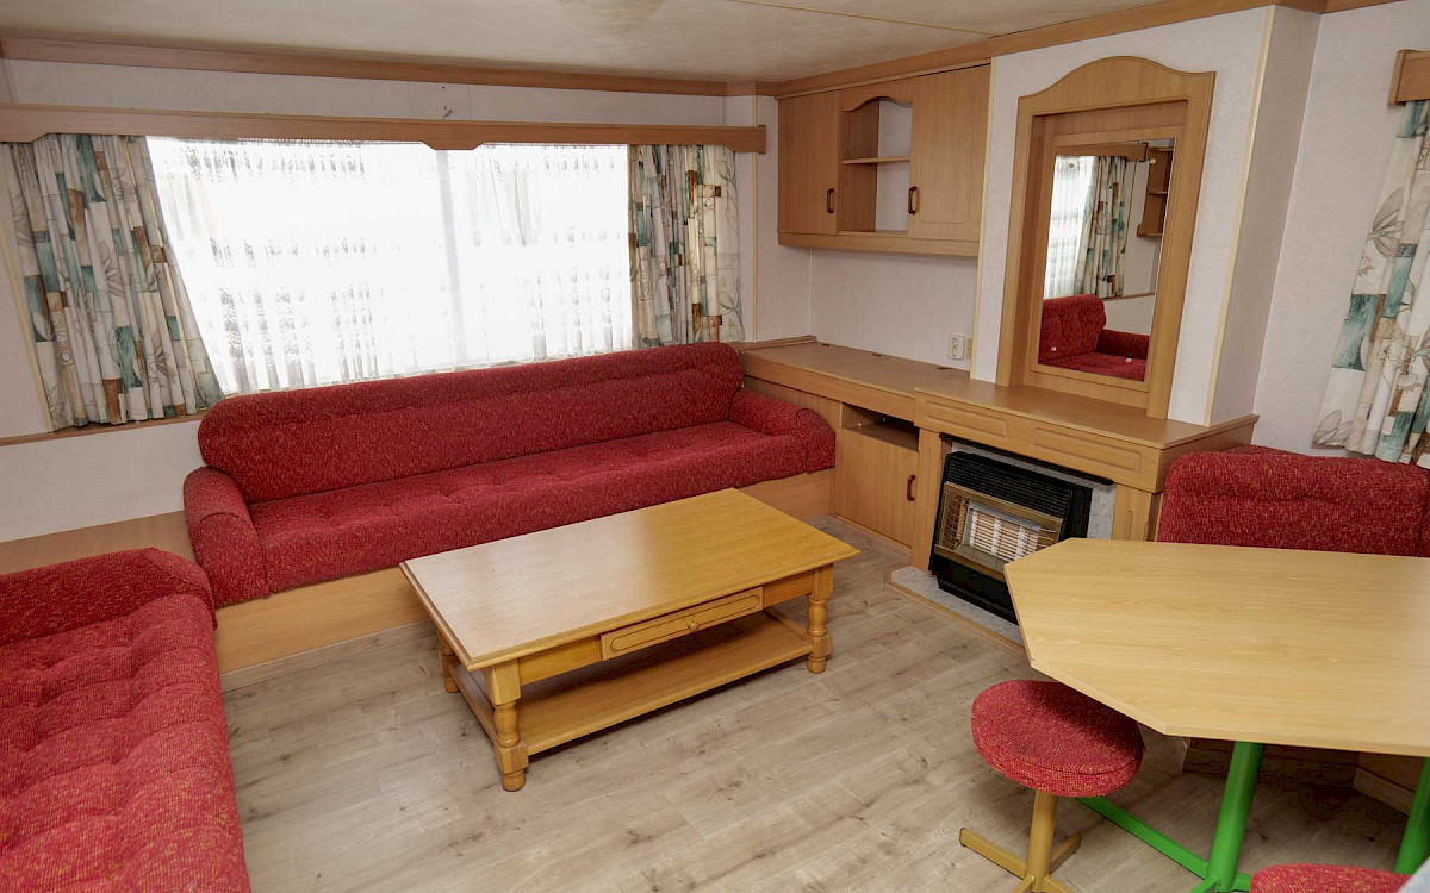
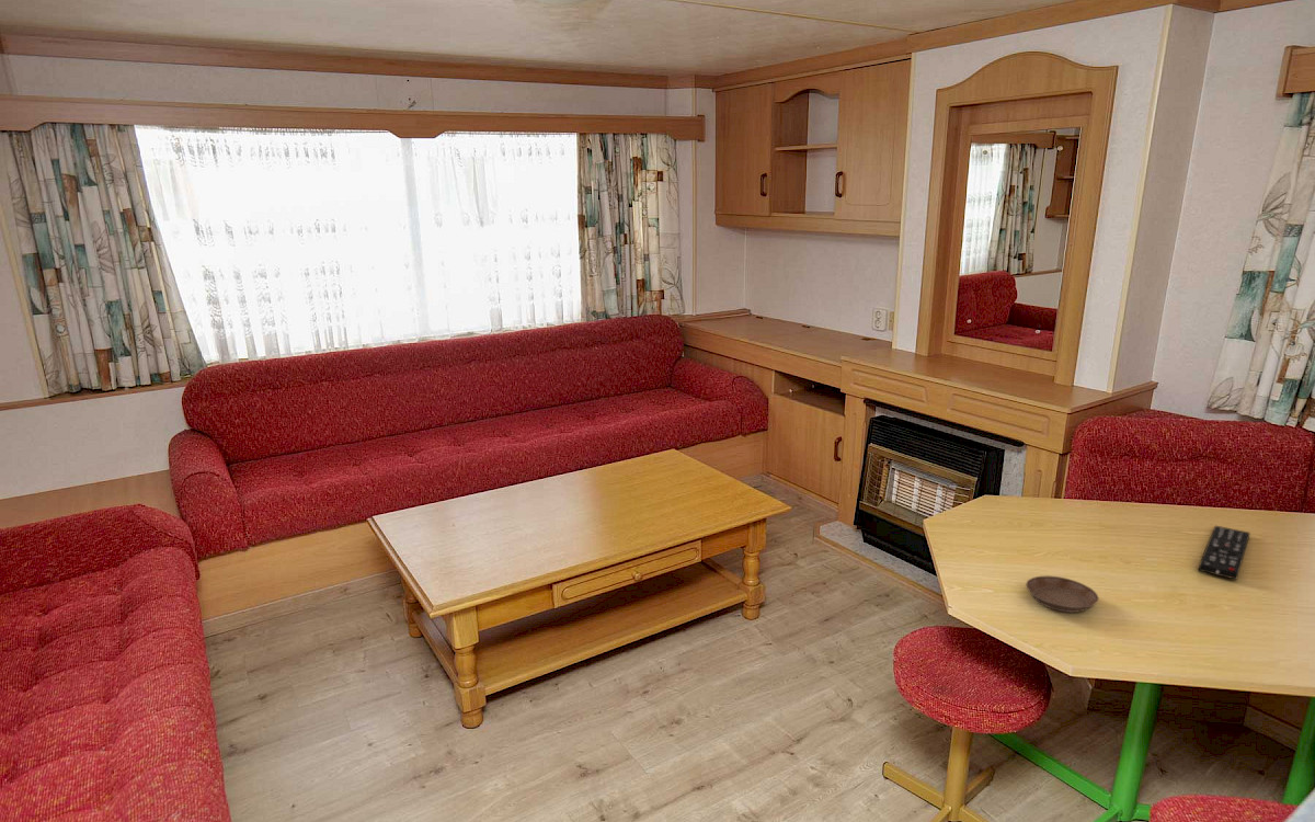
+ remote control [1197,525,1251,581]
+ saucer [1025,575,1100,614]
